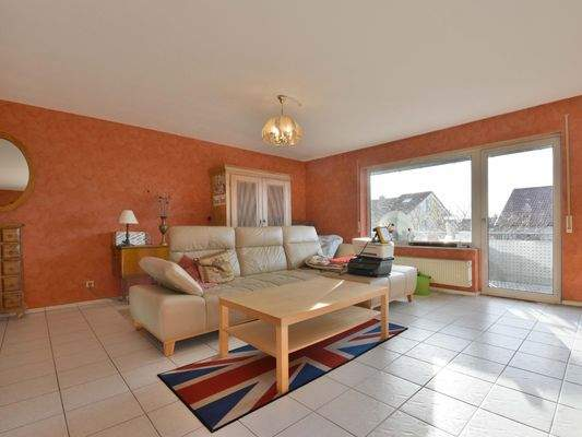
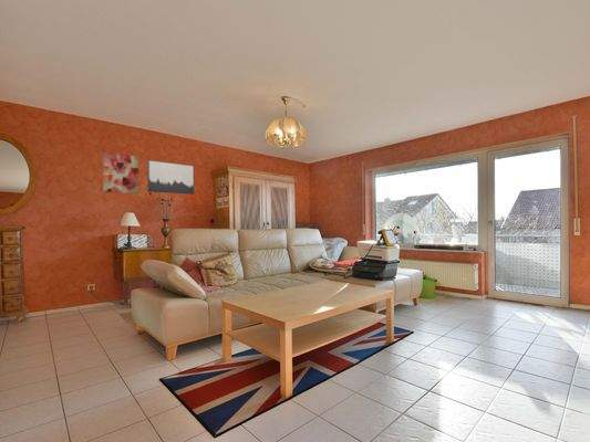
+ wall art [146,159,195,196]
+ wall art [102,151,139,194]
